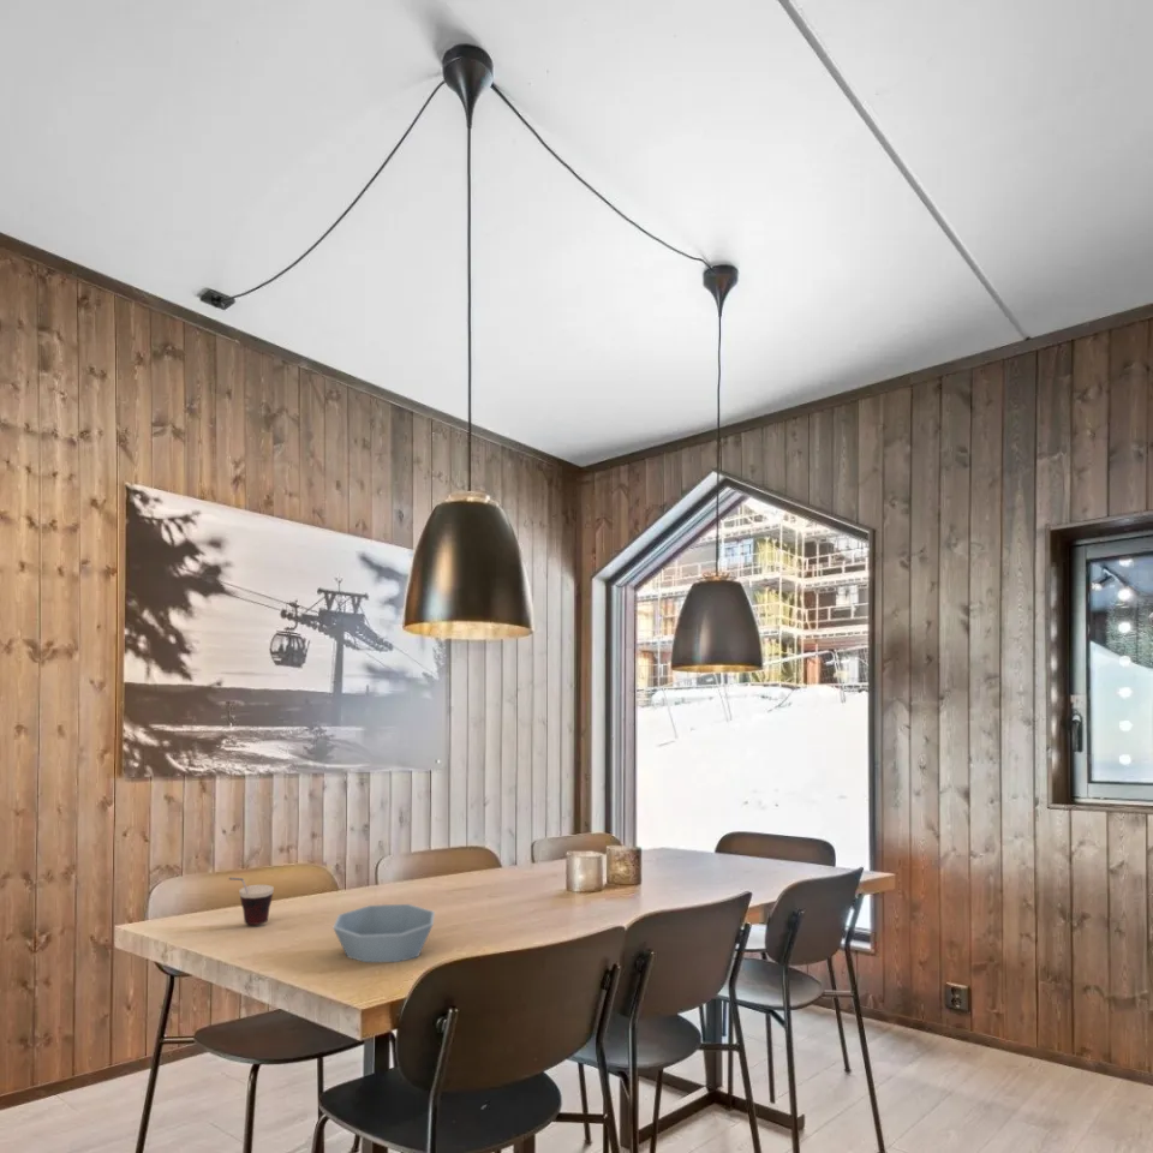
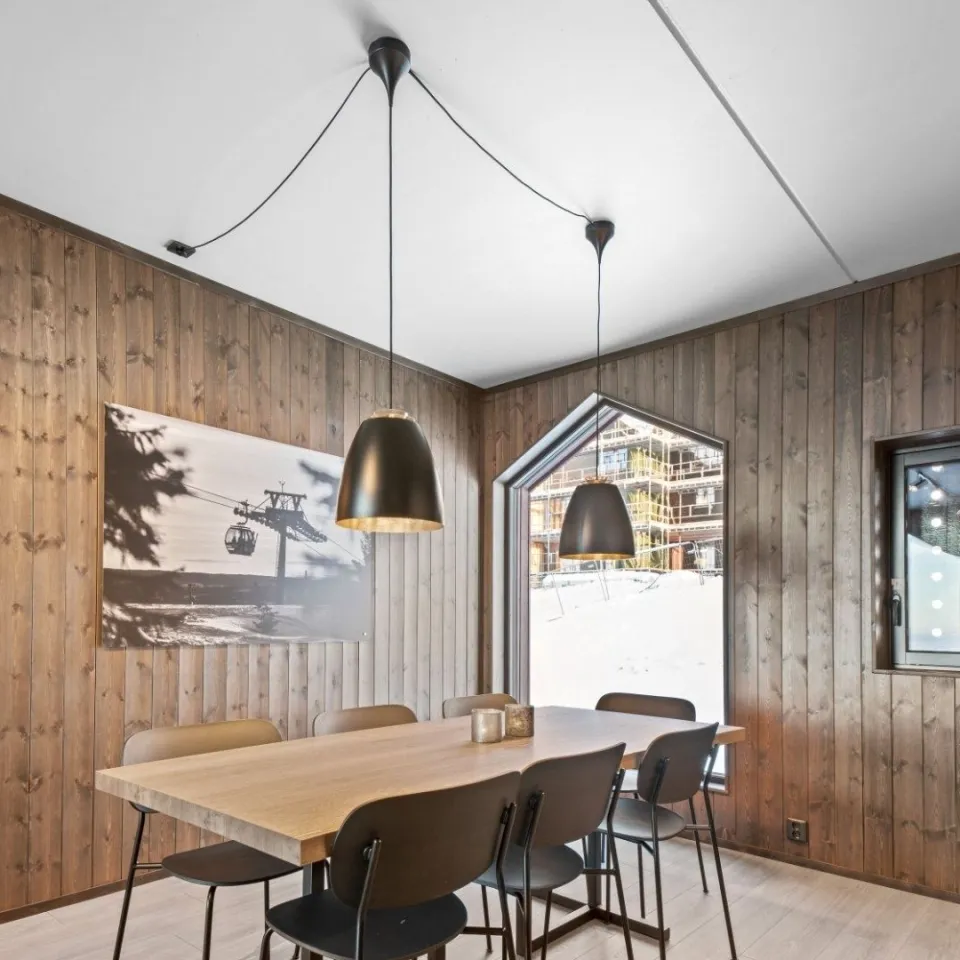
- cup [228,877,275,926]
- bowl [331,903,436,963]
